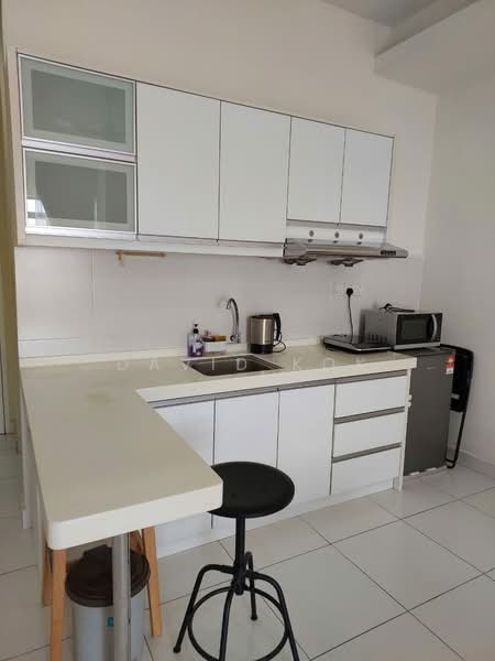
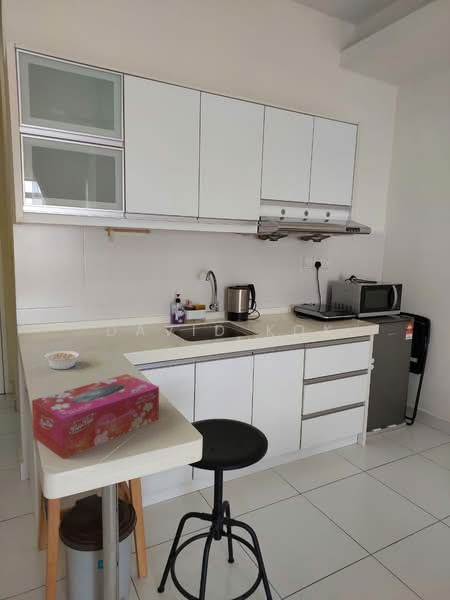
+ tissue box [31,373,160,460]
+ legume [44,350,80,370]
